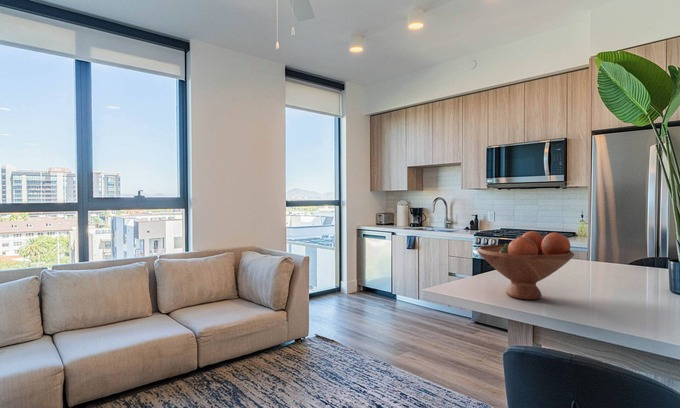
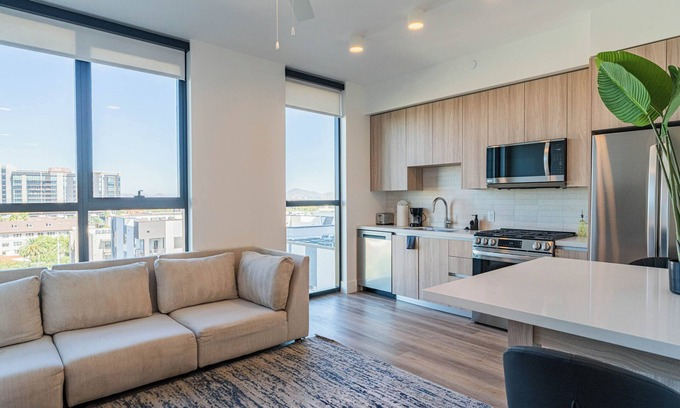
- fruit bowl [476,230,575,300]
